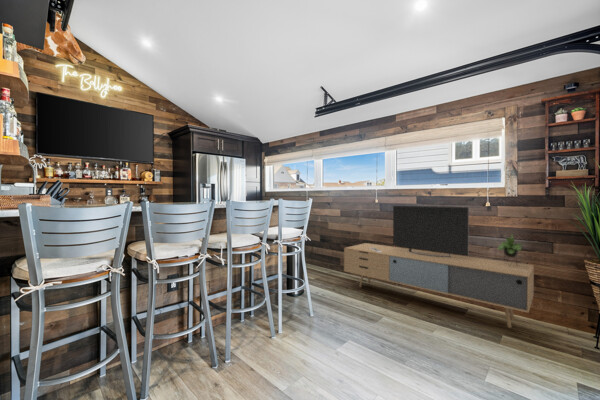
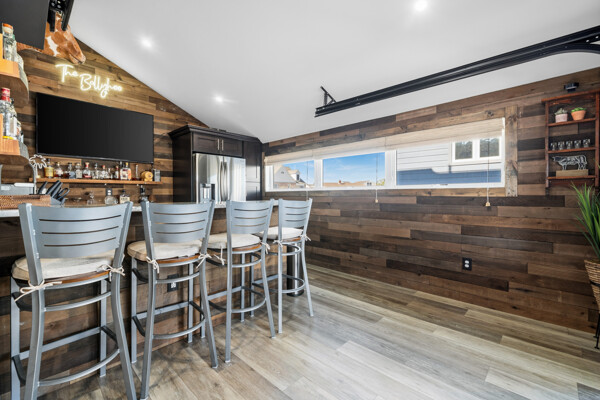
- media console [343,205,535,329]
